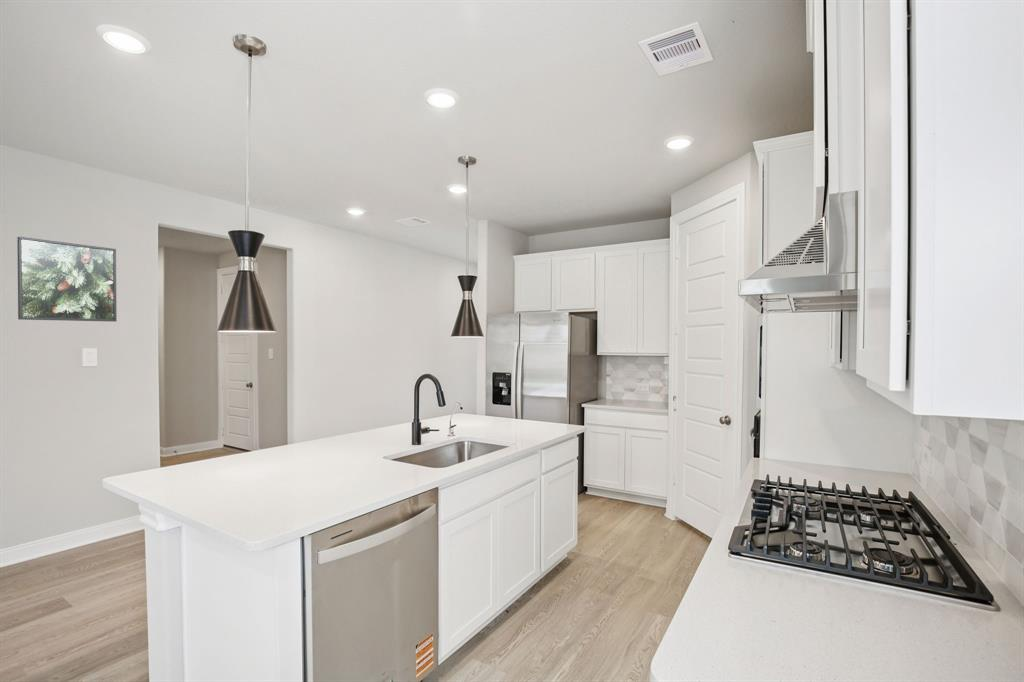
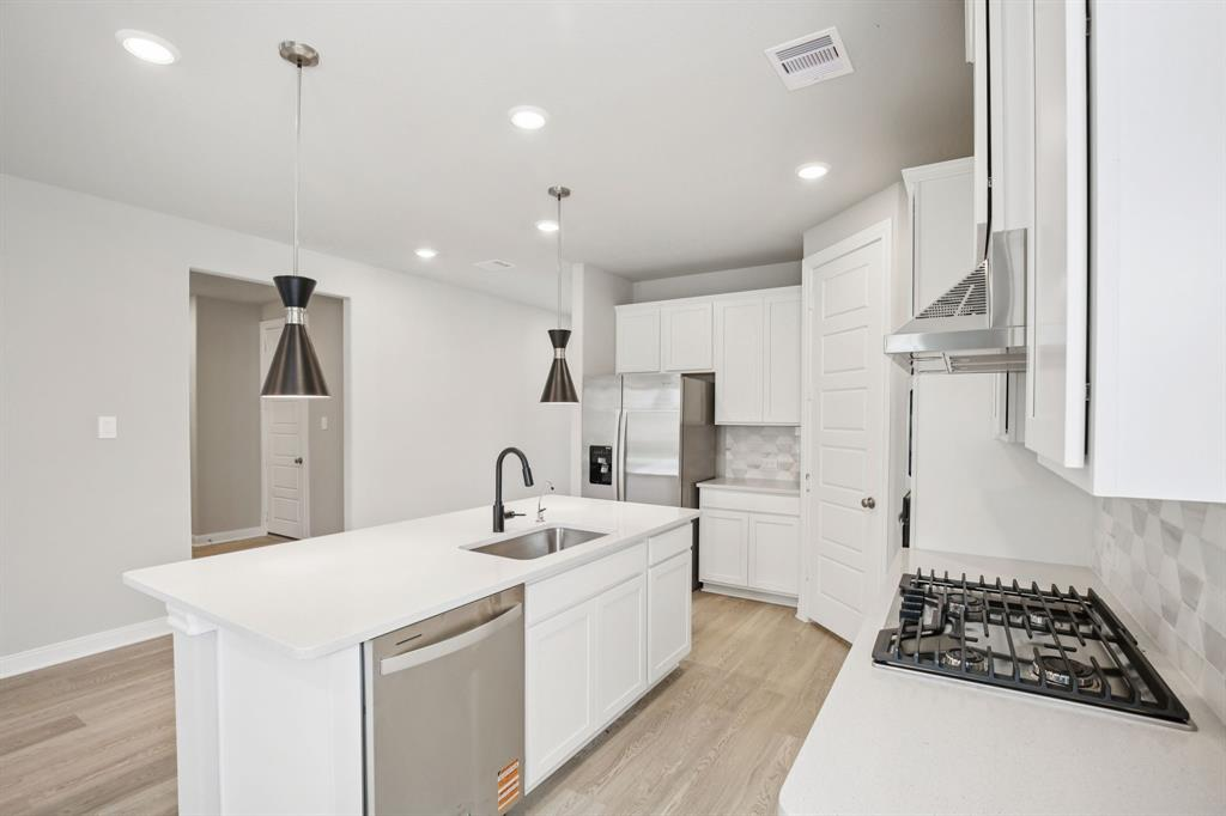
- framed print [16,236,118,323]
